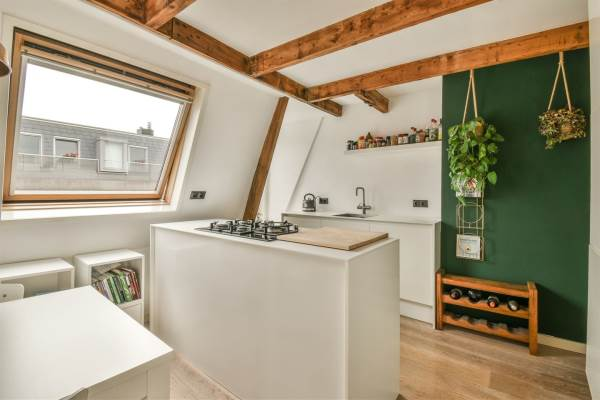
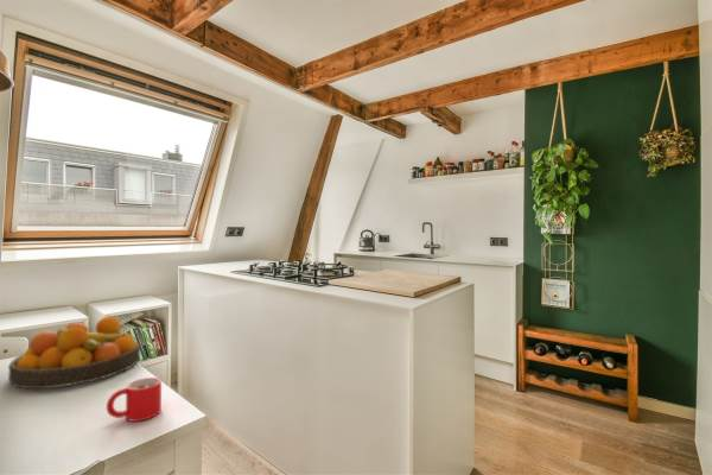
+ fruit bowl [7,315,141,390]
+ mug [106,376,163,423]
